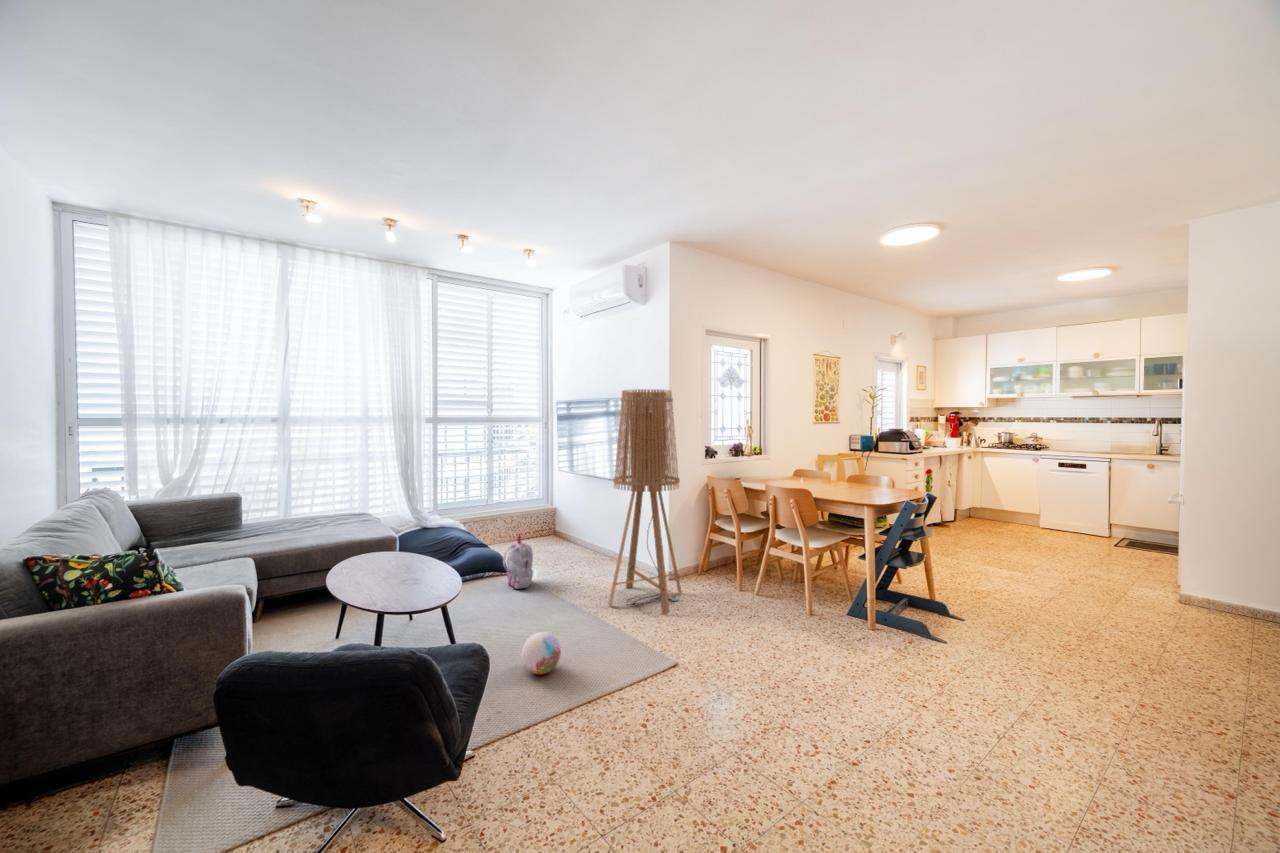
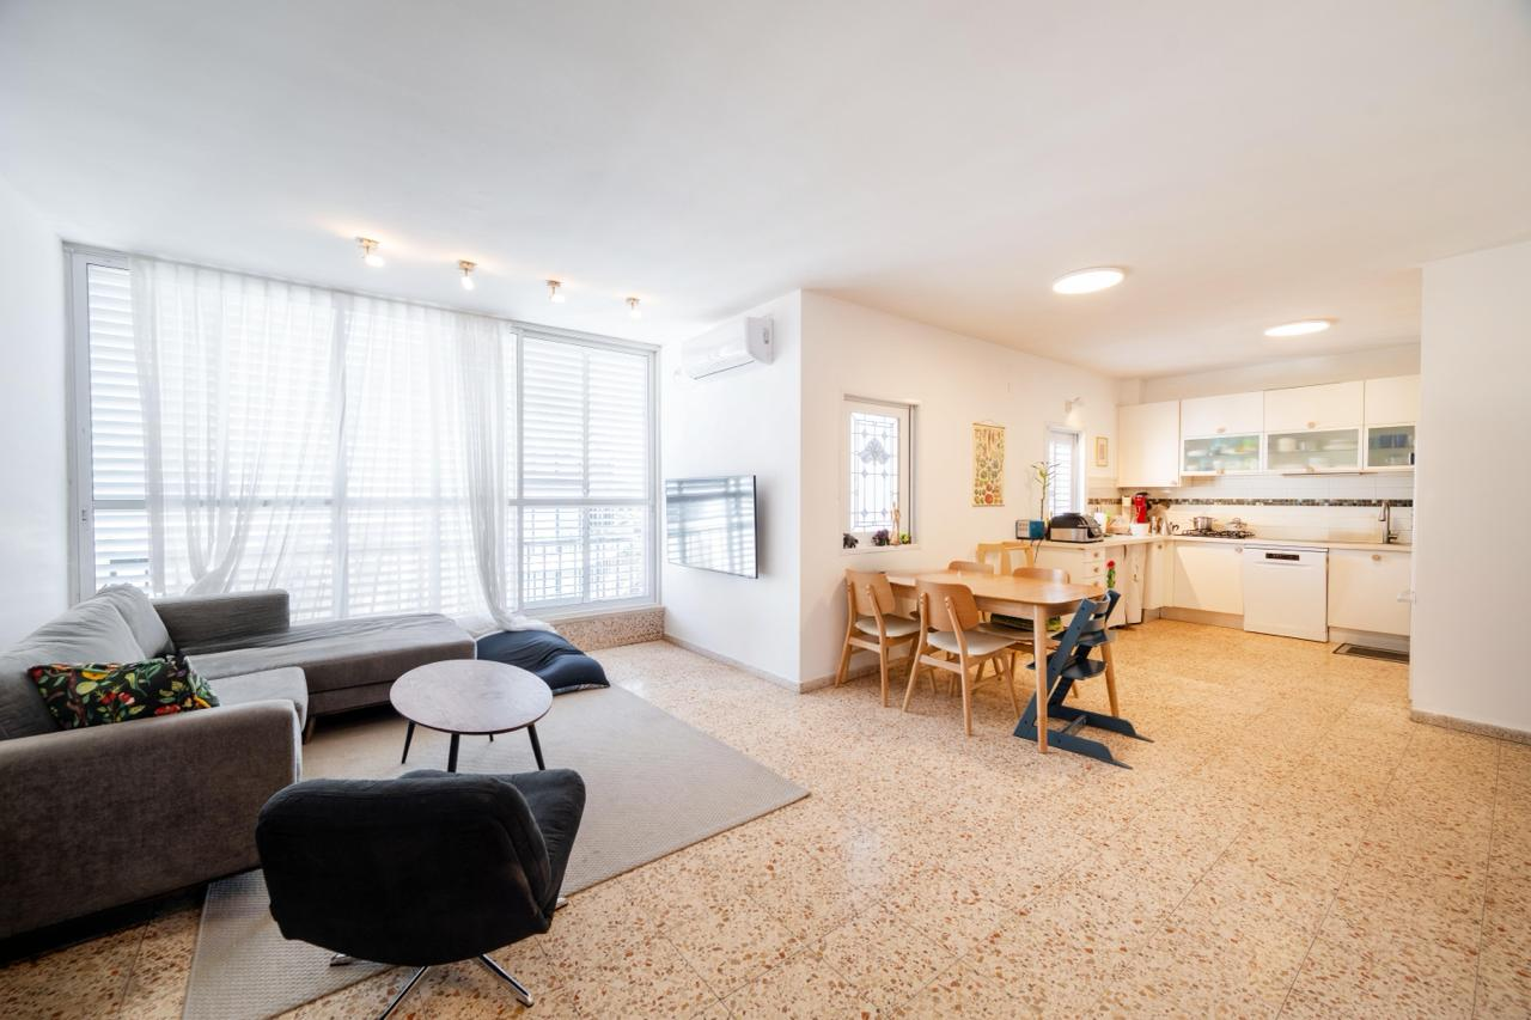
- ball [521,631,562,675]
- floor lamp [607,388,683,615]
- backpack [502,534,534,590]
